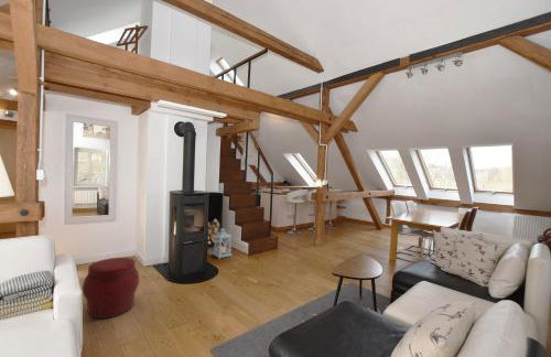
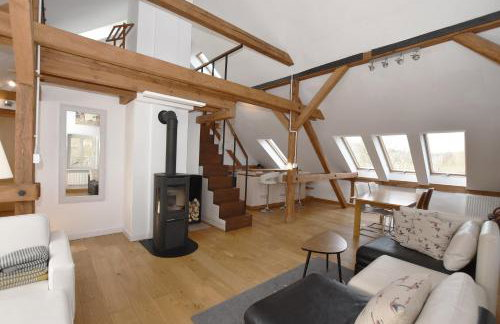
- lantern [212,228,233,259]
- ottoman [82,257,140,320]
